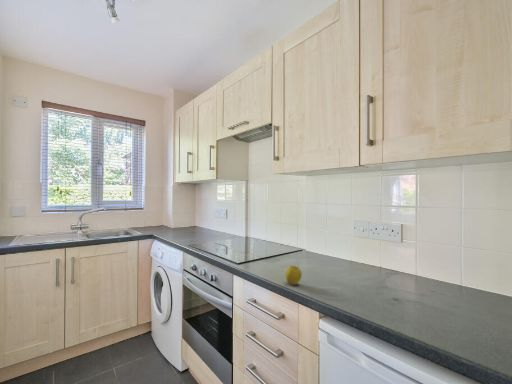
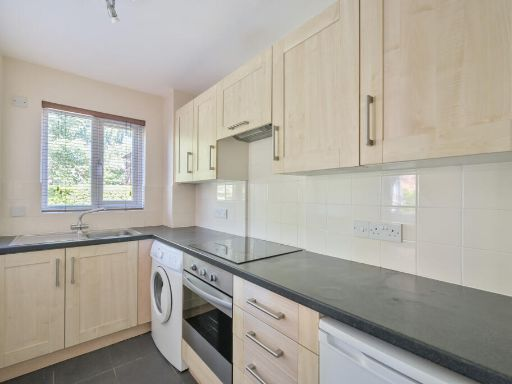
- apple [285,265,303,286]
